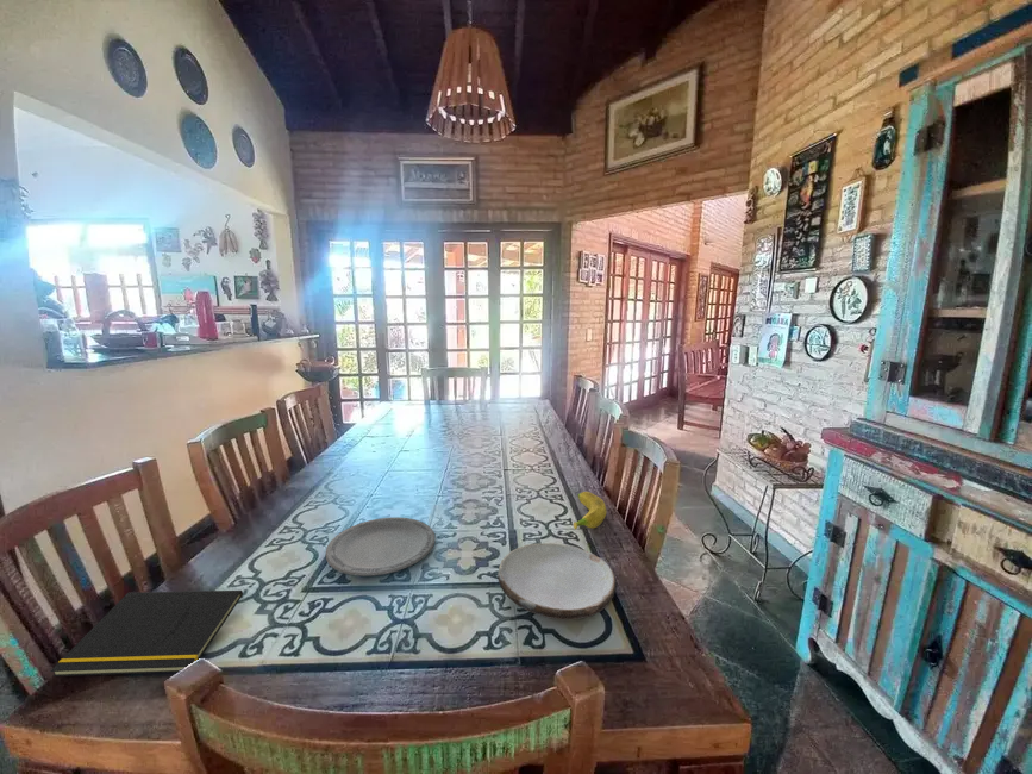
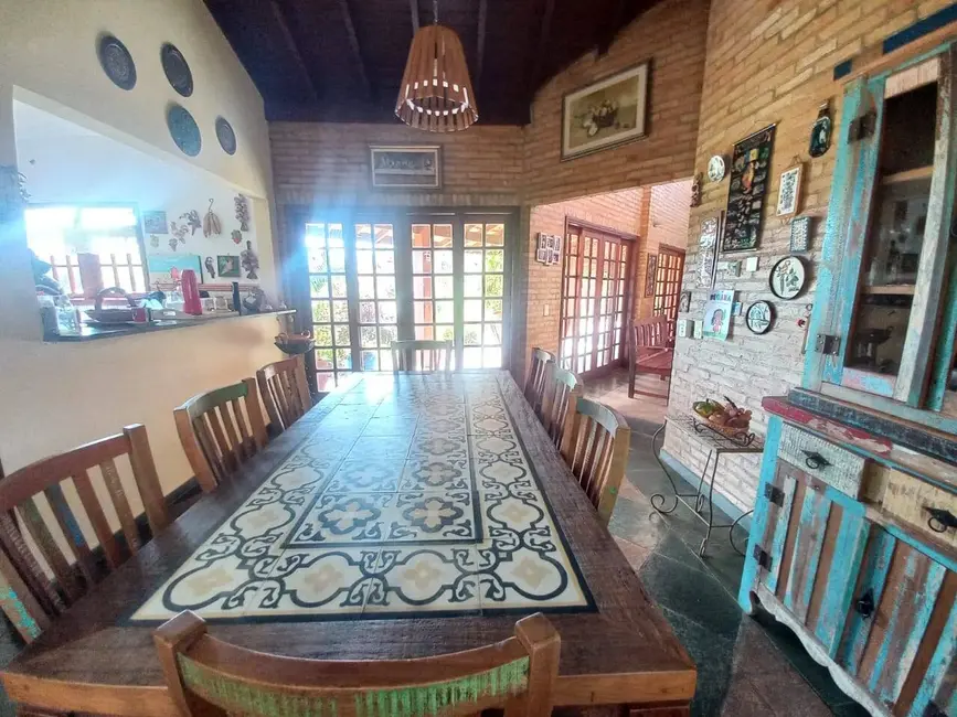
- notepad [49,589,244,678]
- banana [573,491,608,531]
- plate [496,542,617,620]
- plate [325,516,437,578]
